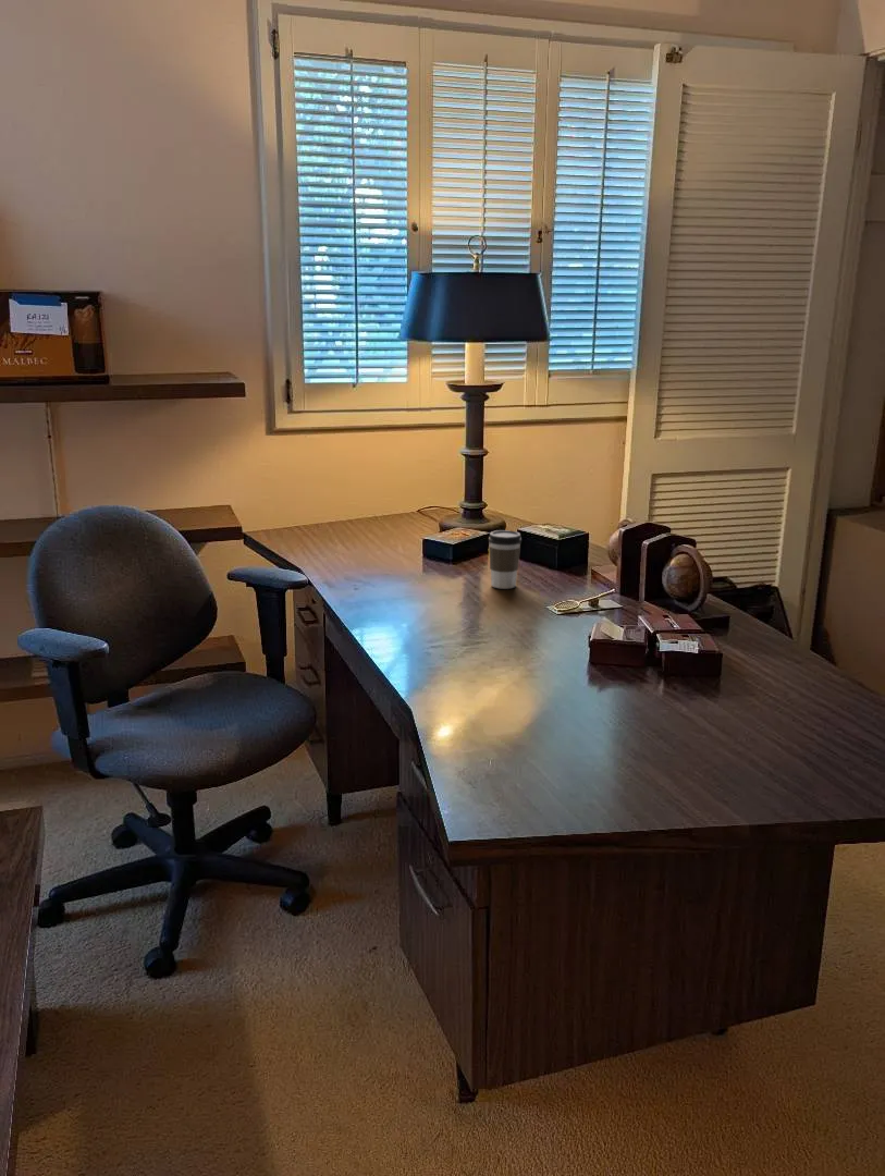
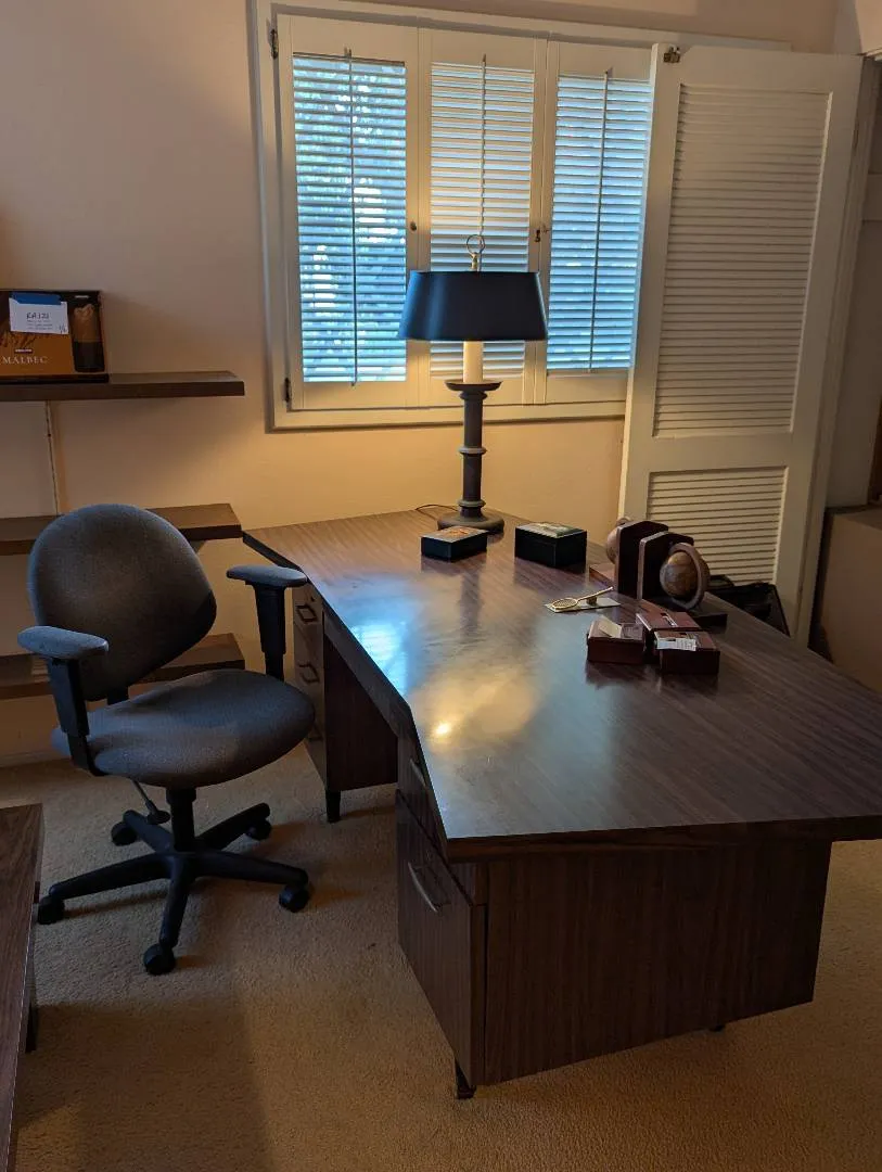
- coffee cup [488,529,523,590]
